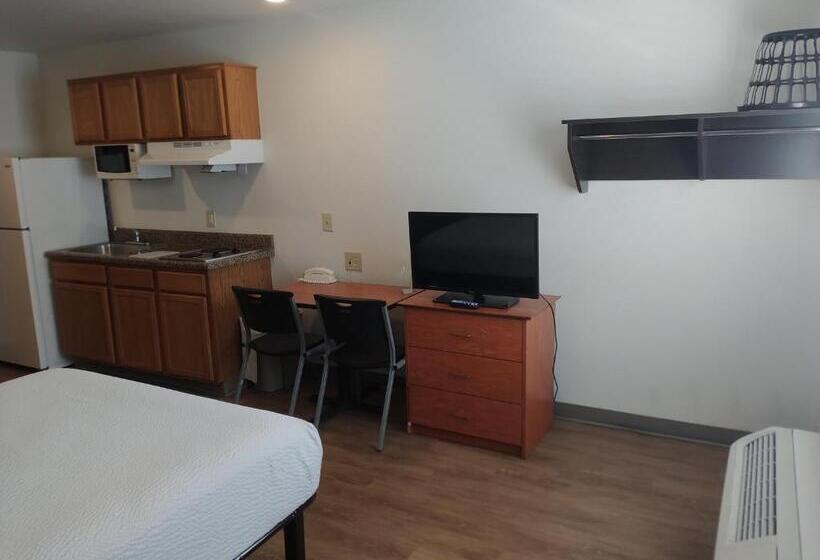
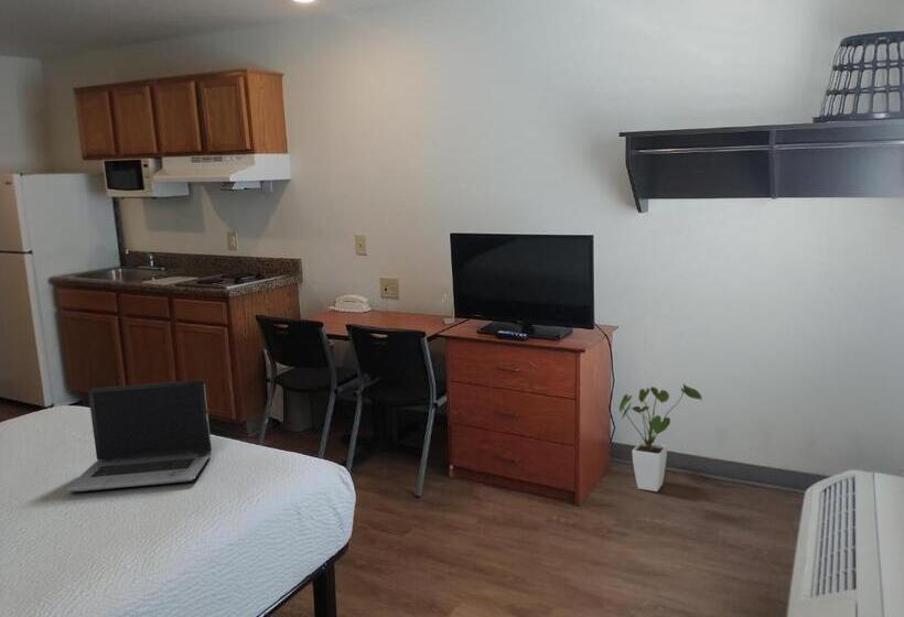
+ house plant [618,382,703,492]
+ laptop computer [66,379,213,492]
